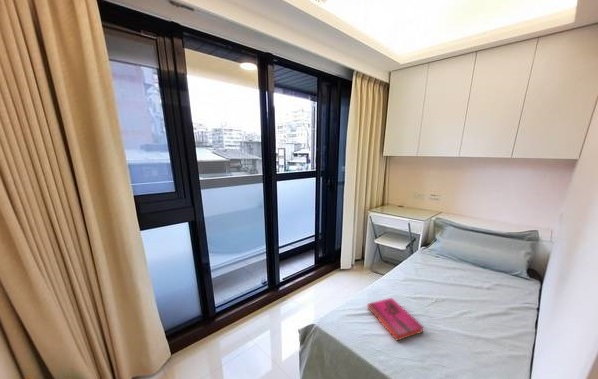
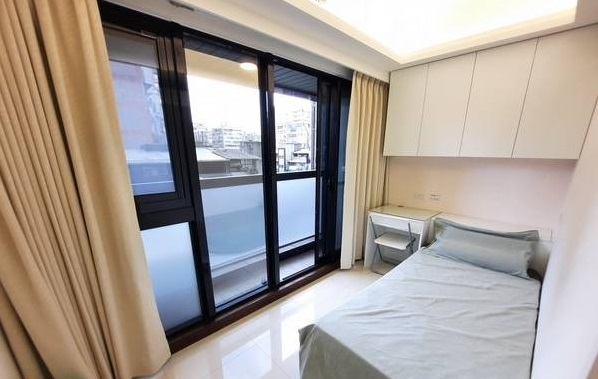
- hardback book [366,297,425,342]
